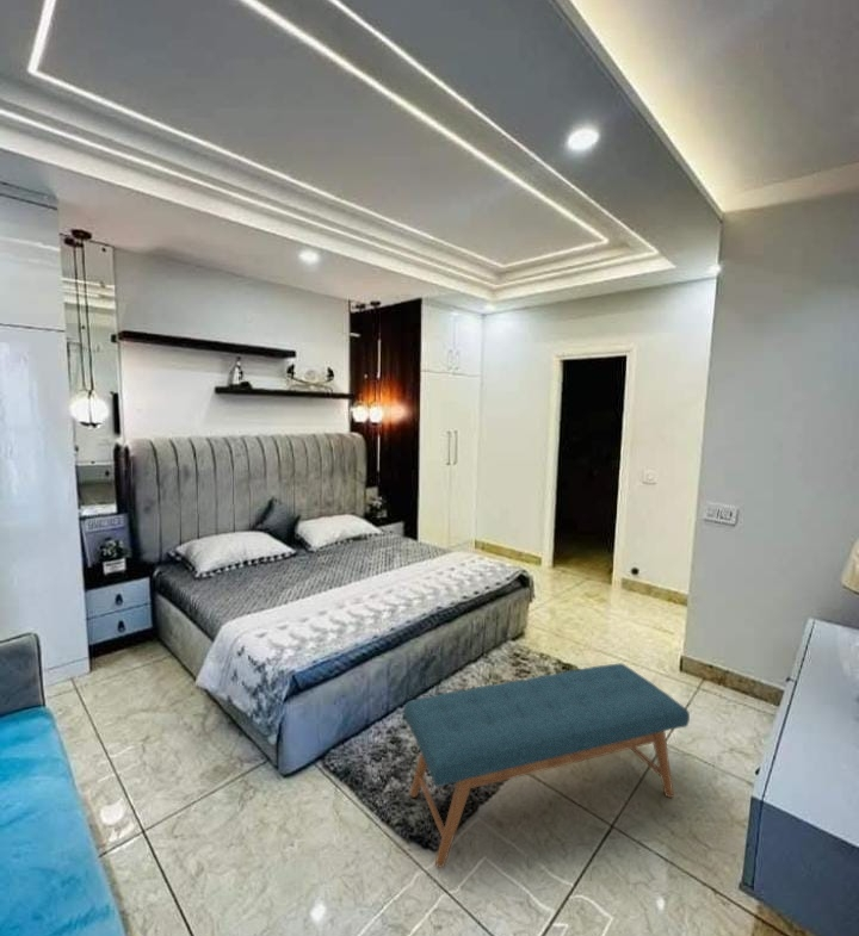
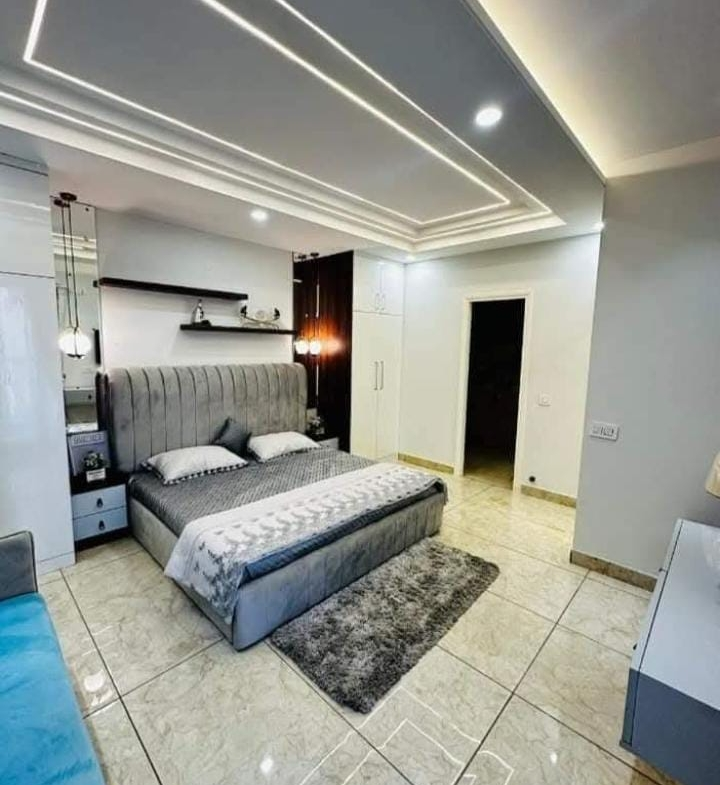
- bench [403,662,691,869]
